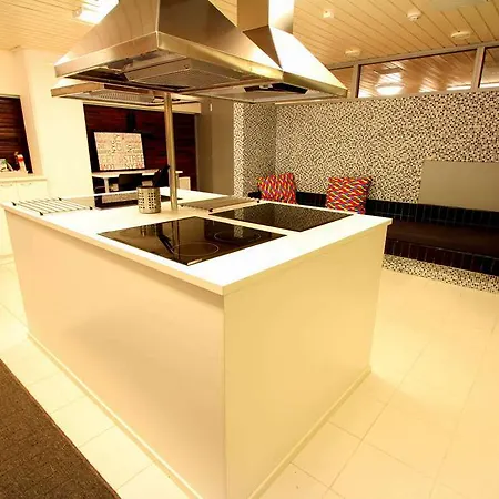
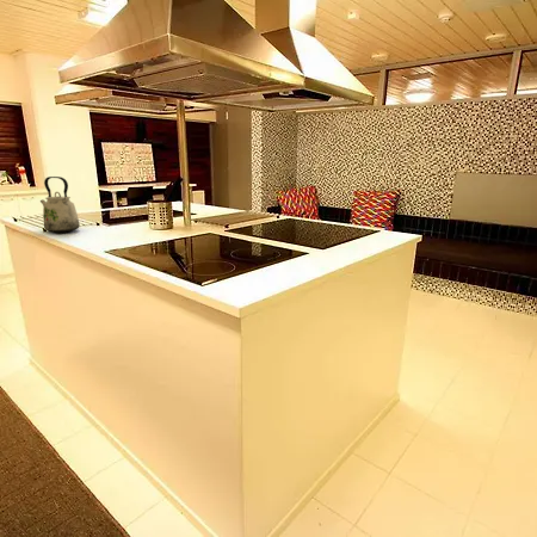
+ kettle [39,175,81,234]
